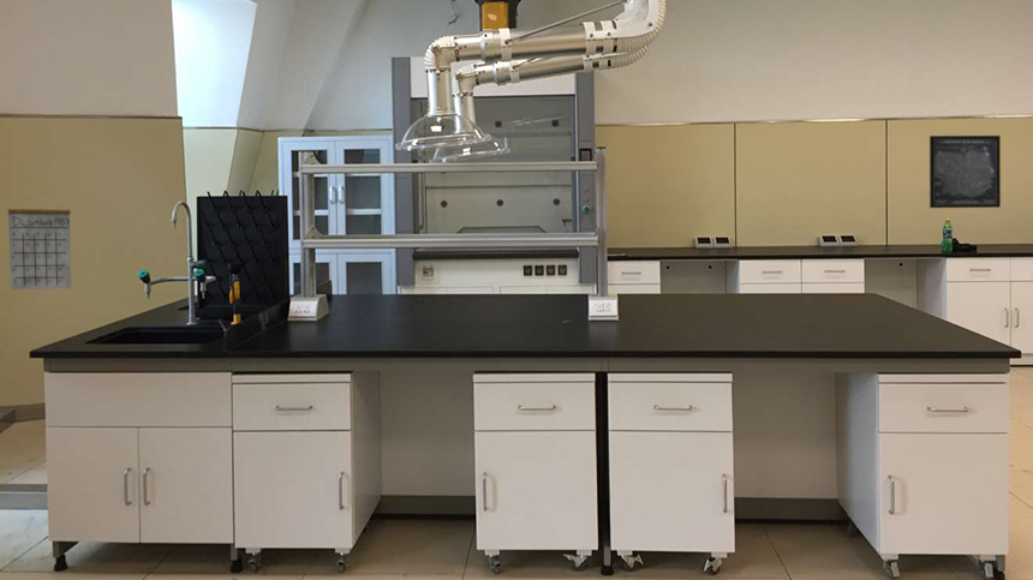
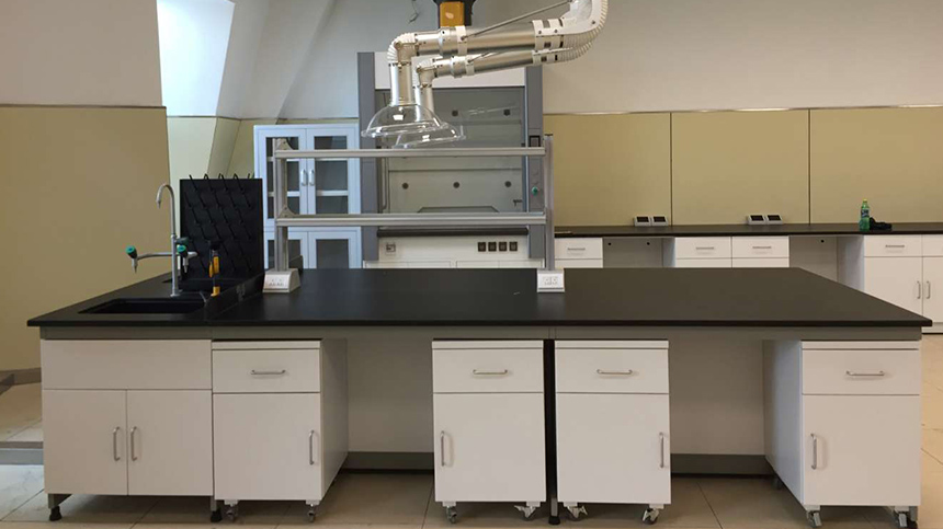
- calendar [7,191,72,291]
- wall art [928,134,1002,209]
